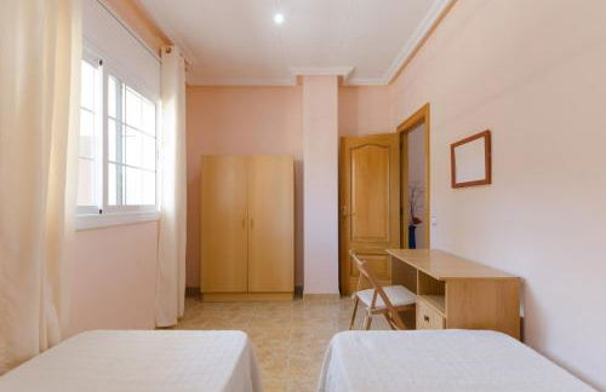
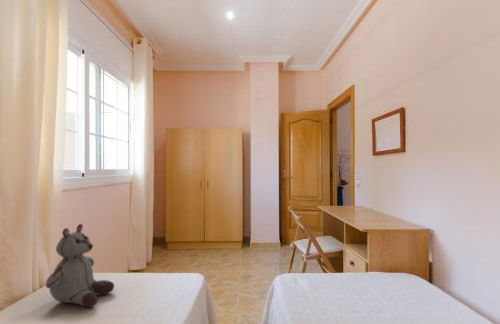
+ stuffed bear [45,223,115,308]
